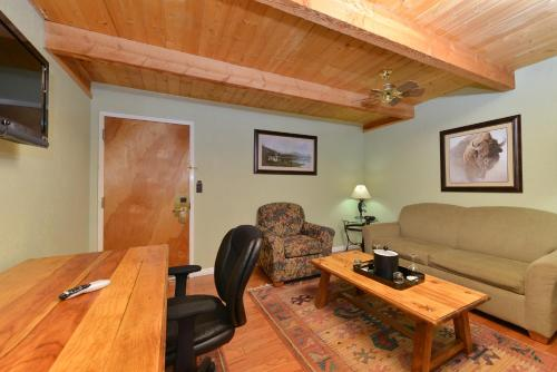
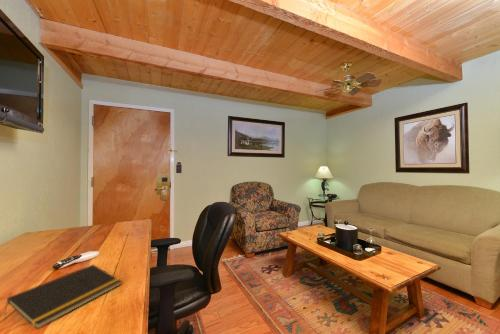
+ notepad [3,264,122,330]
